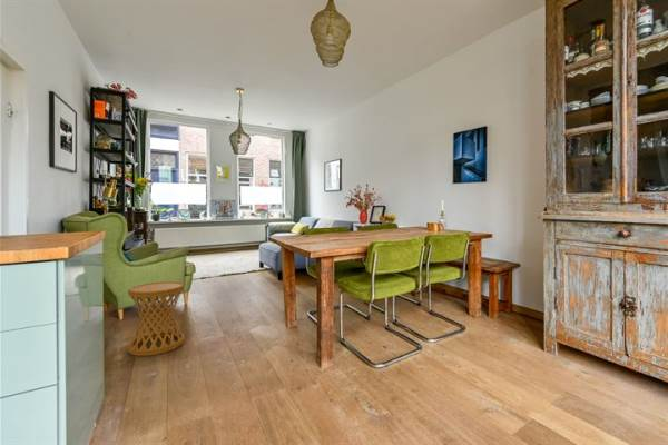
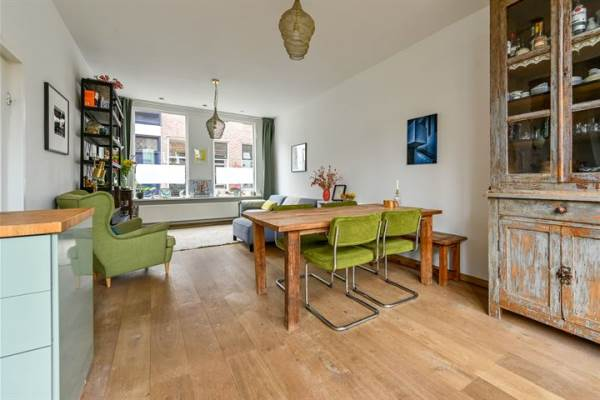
- side table [127,280,186,357]
